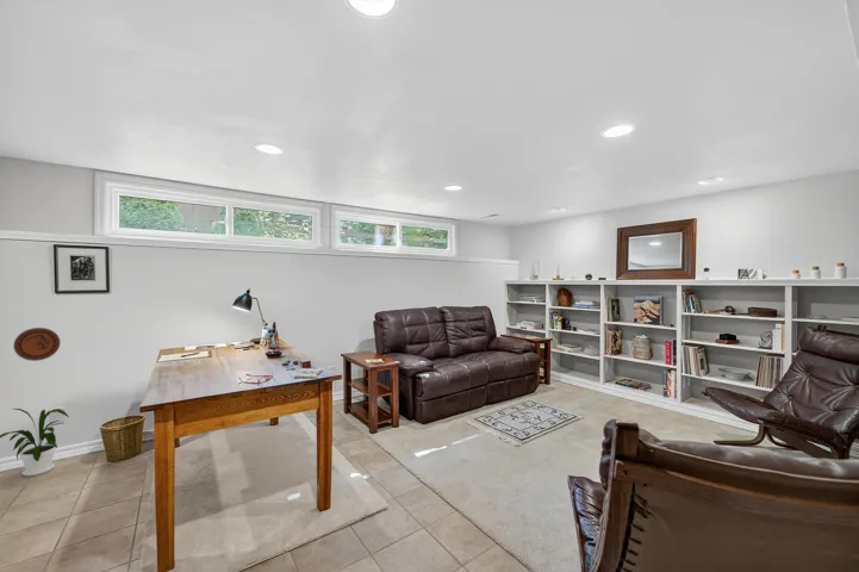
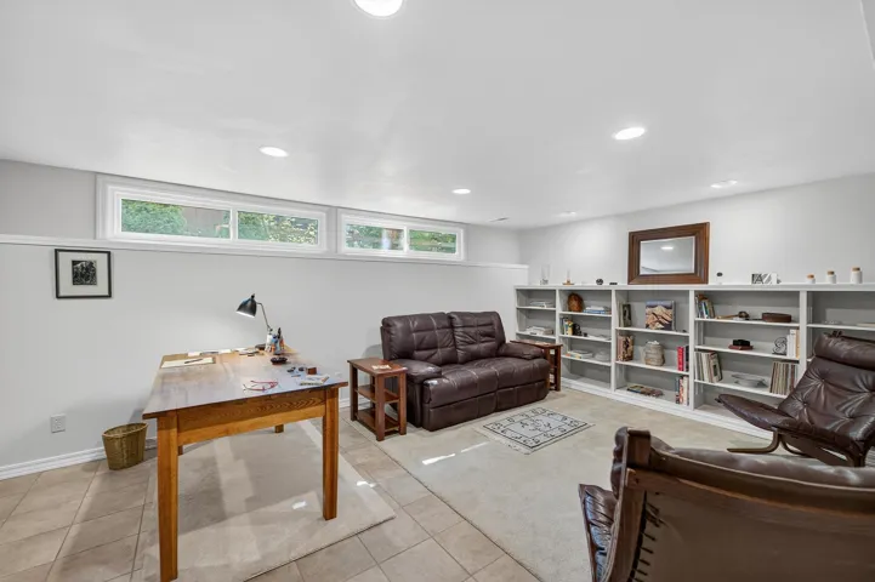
- house plant [0,408,70,478]
- decorative plate [12,327,62,362]
